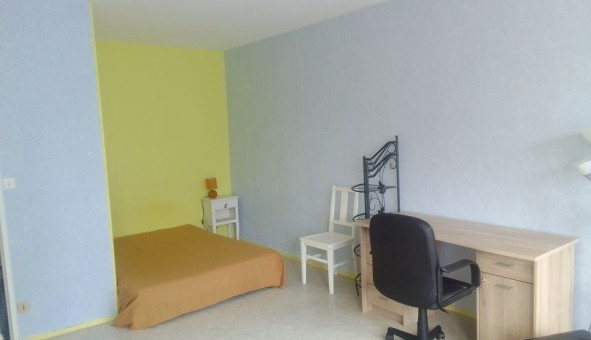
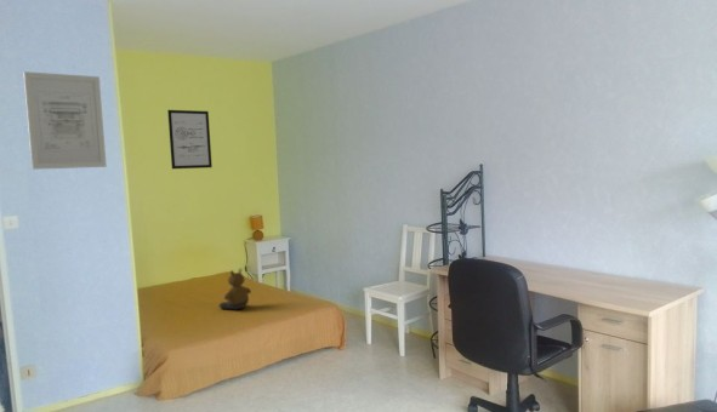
+ wall art [166,109,214,170]
+ wall art [22,70,108,171]
+ bear [218,268,252,310]
